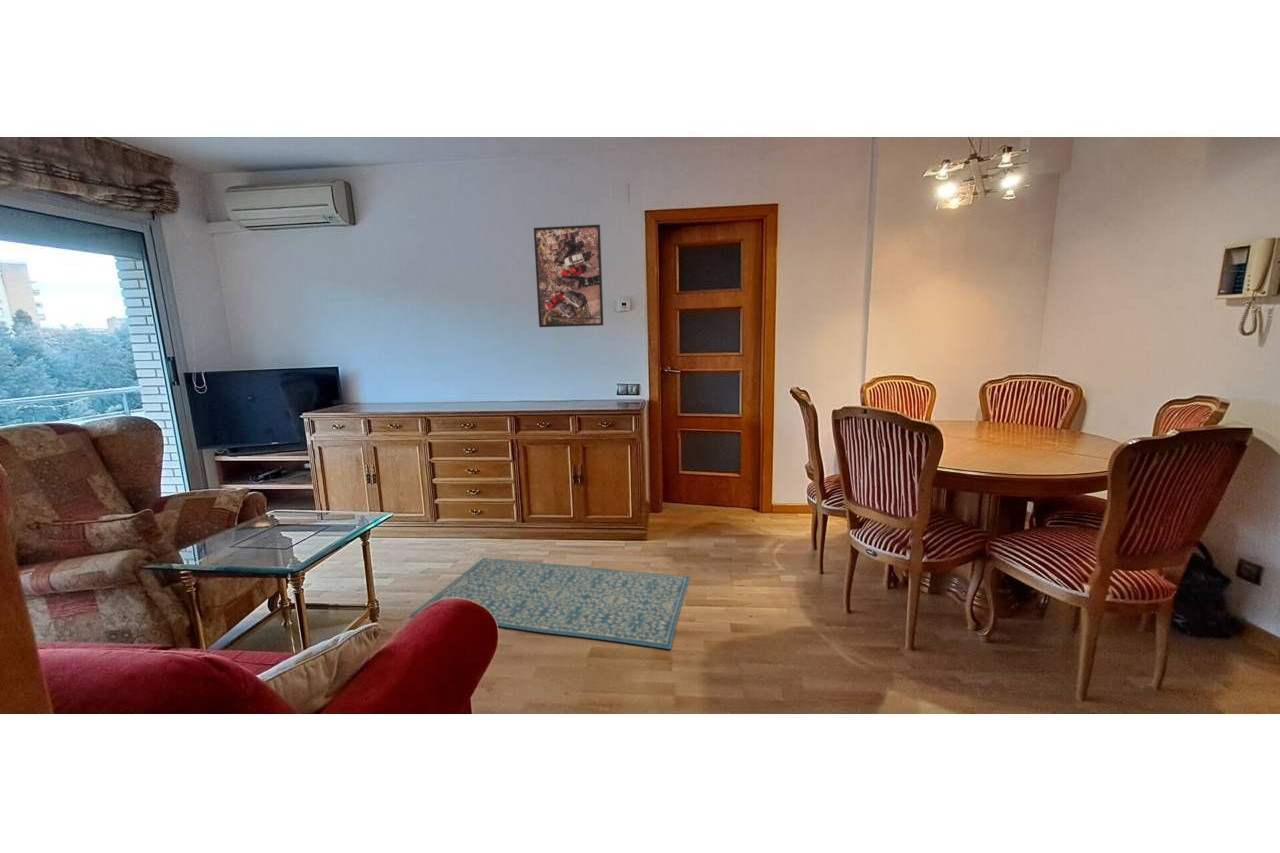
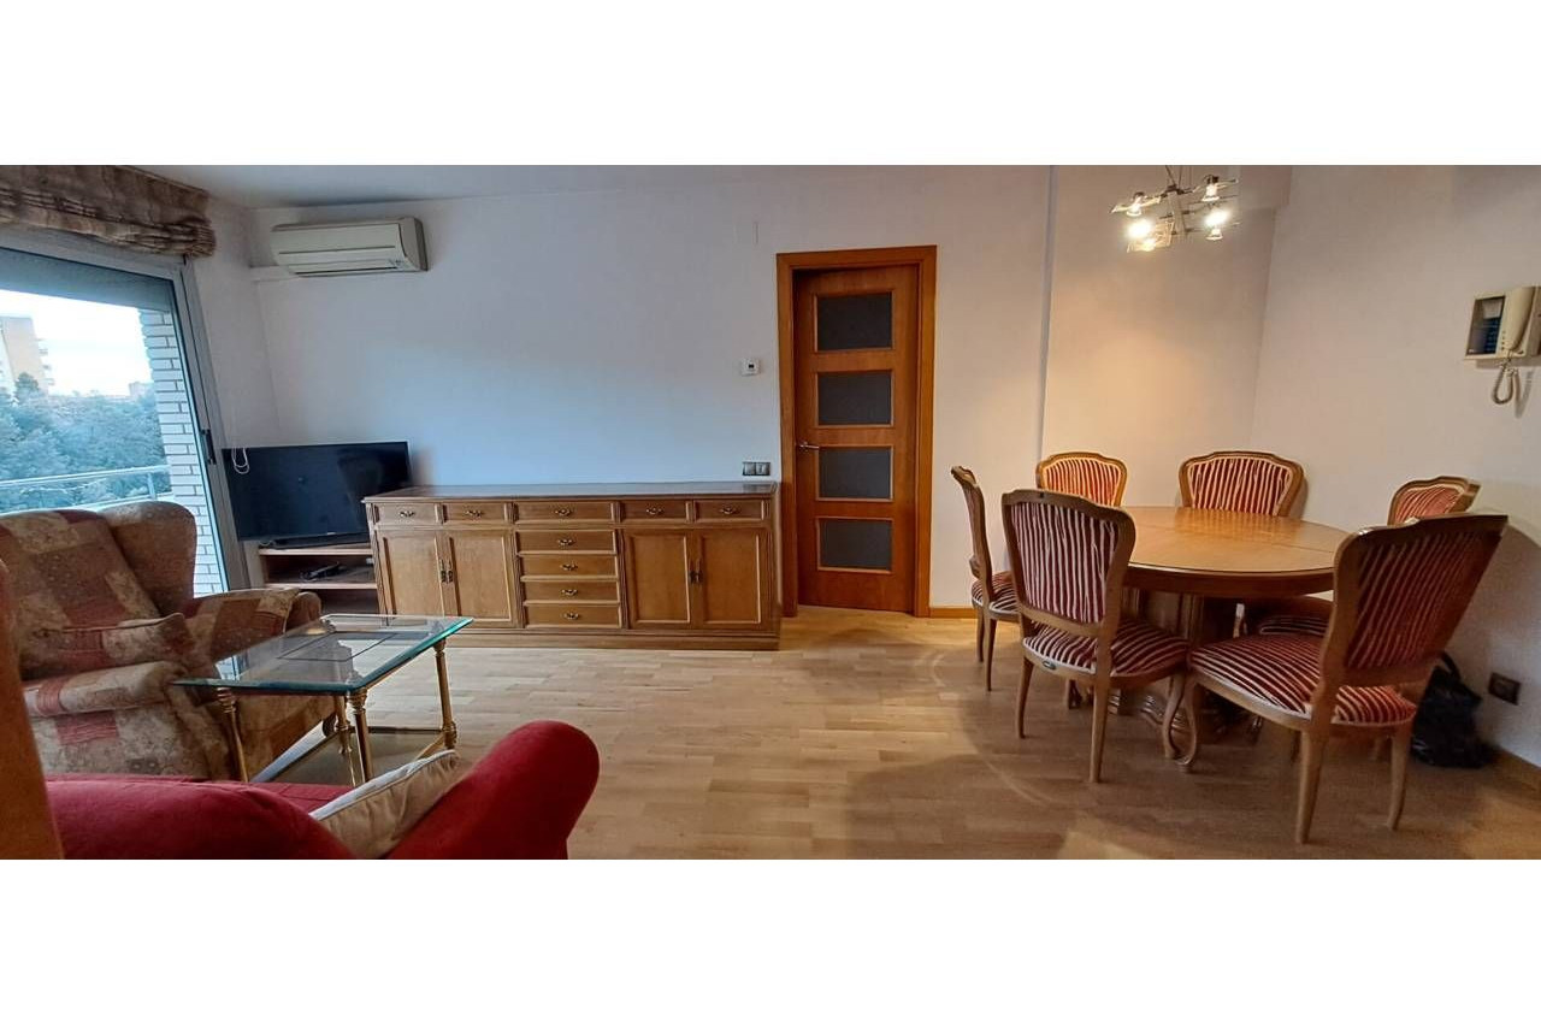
- rug [409,557,691,650]
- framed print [533,223,604,328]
